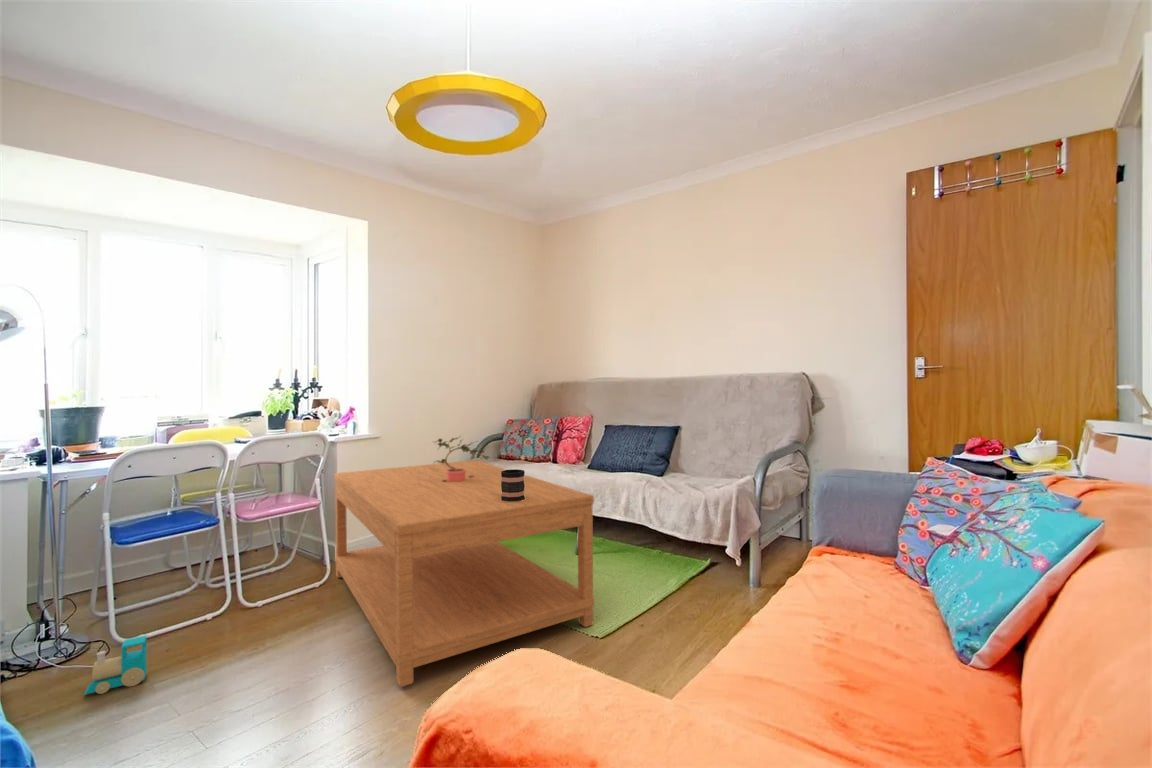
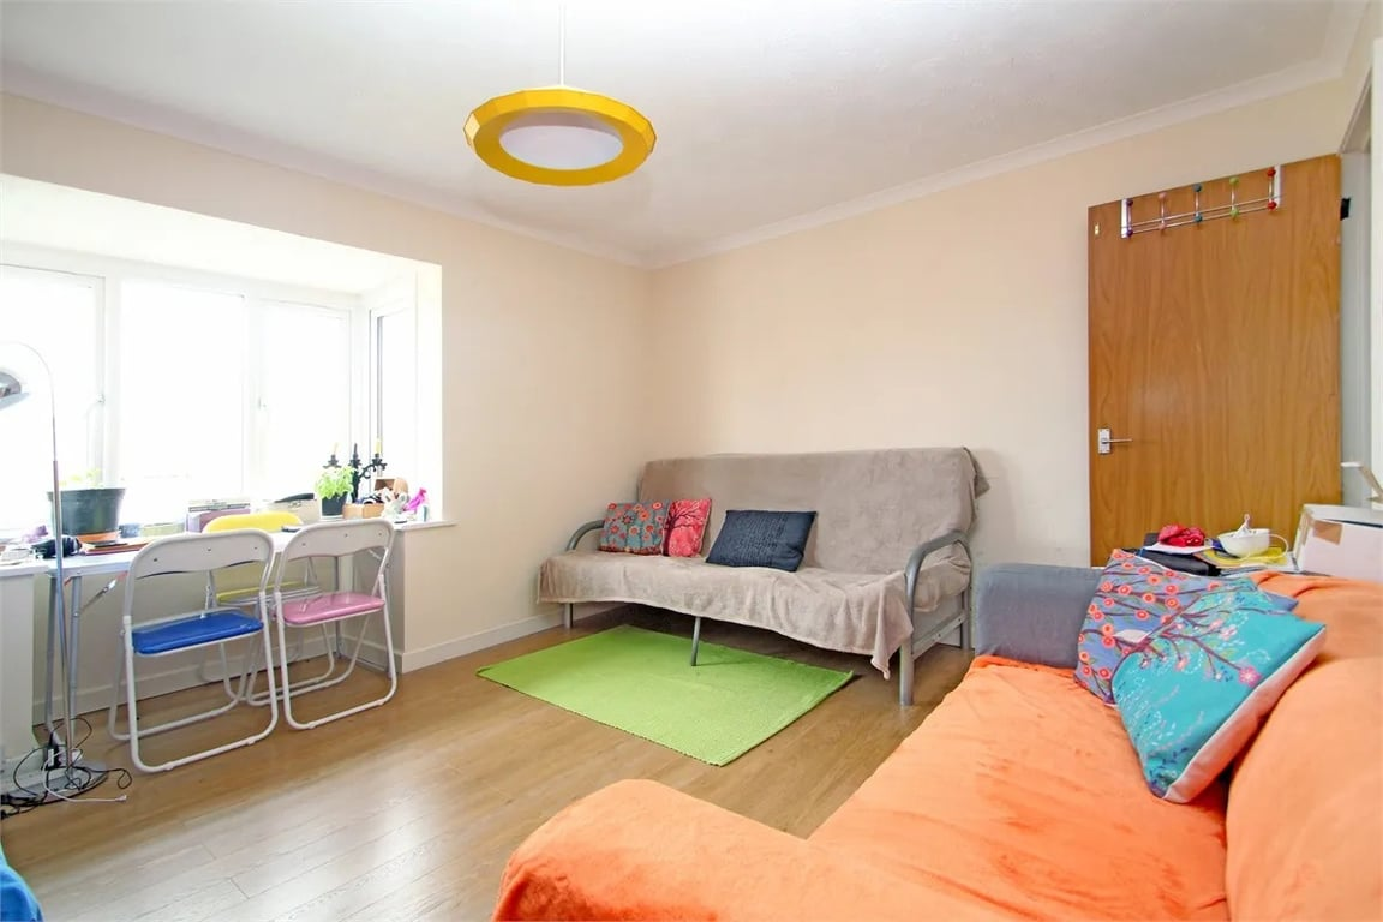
- mug [501,468,526,502]
- potted plant [432,435,491,482]
- coffee table [333,459,595,688]
- toy train [83,634,148,696]
